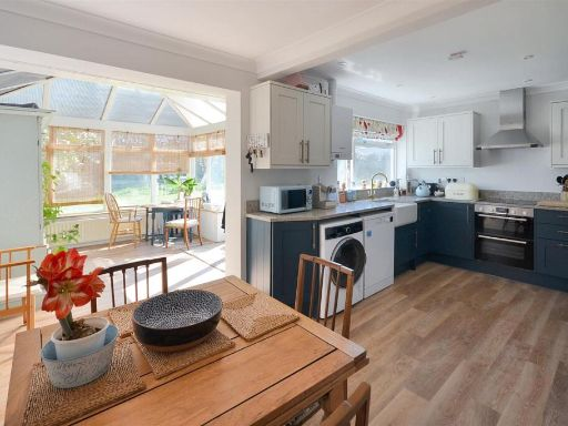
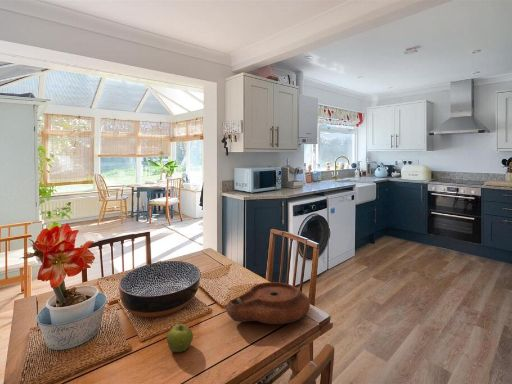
+ apple [166,323,194,353]
+ plate [225,281,311,325]
